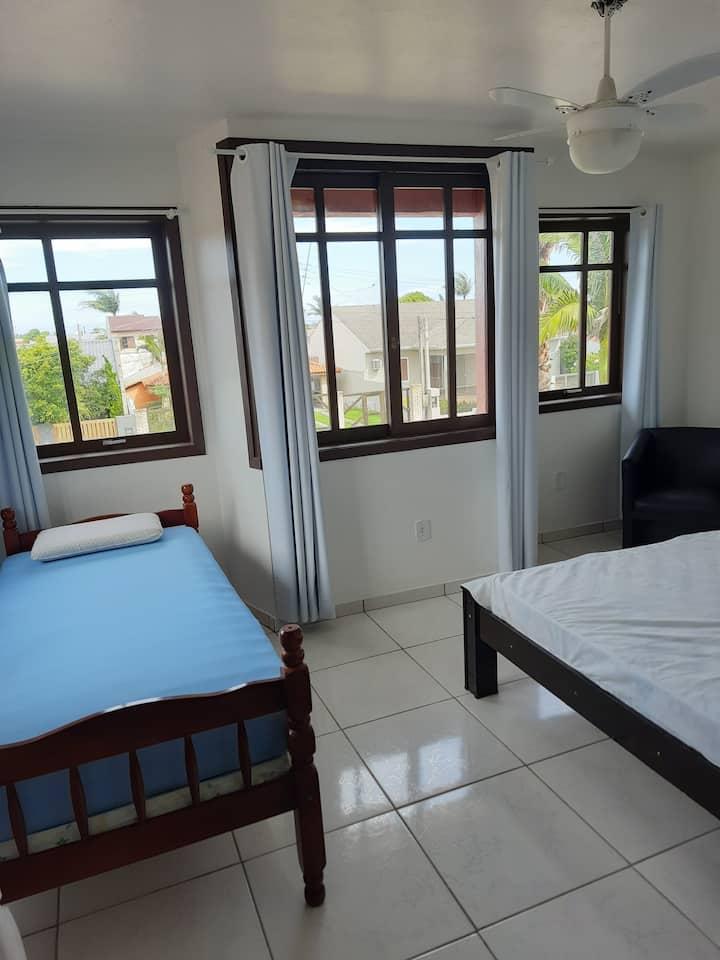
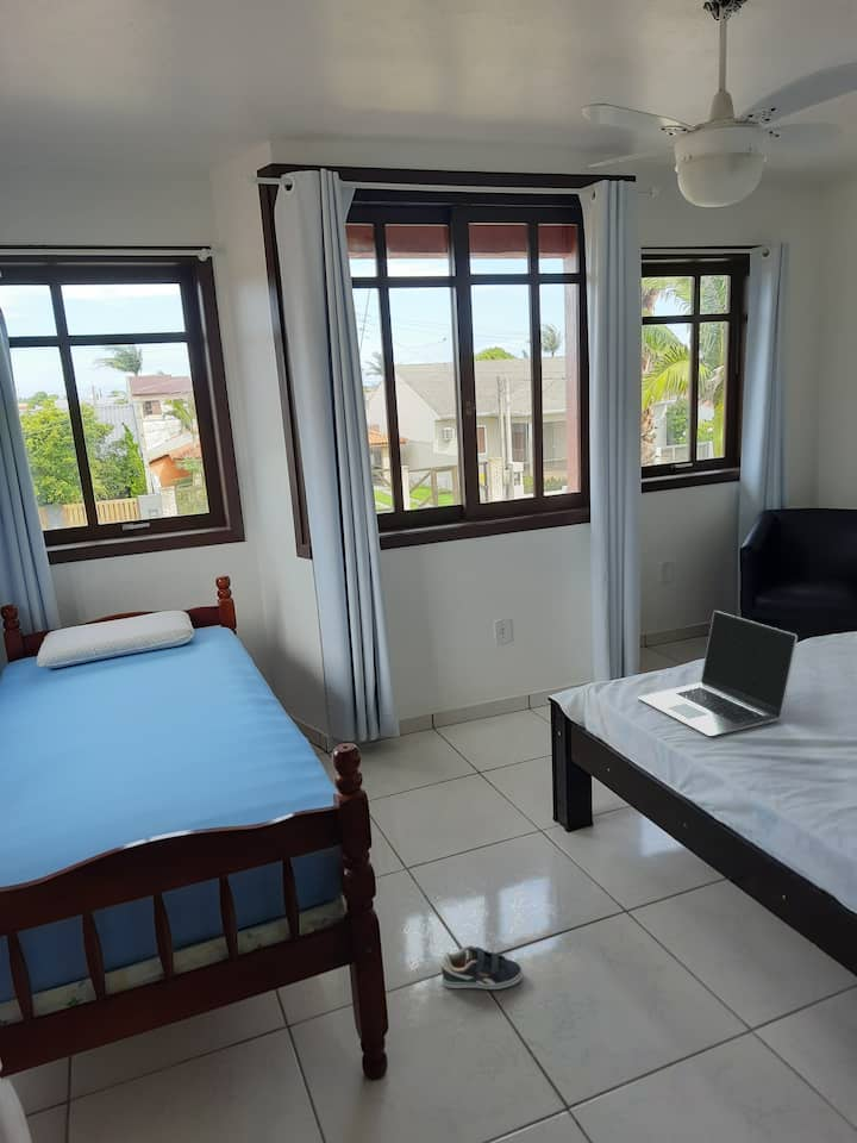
+ laptop [637,610,799,737]
+ sneaker [440,944,524,991]
